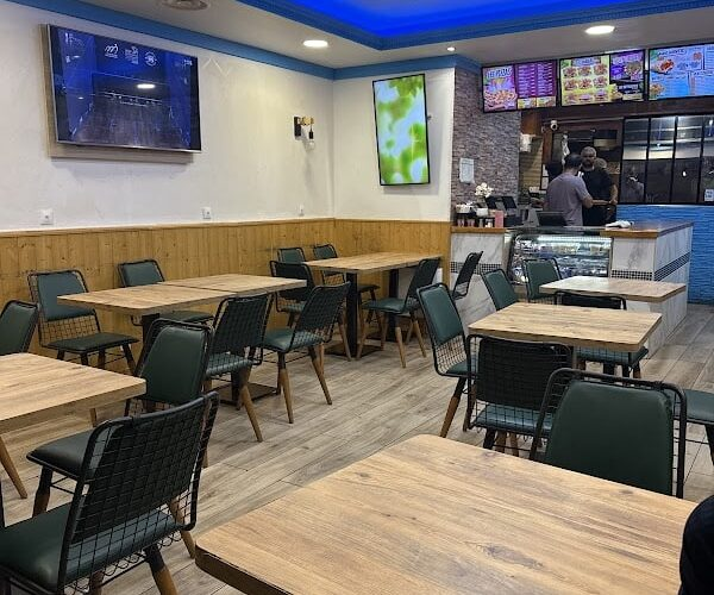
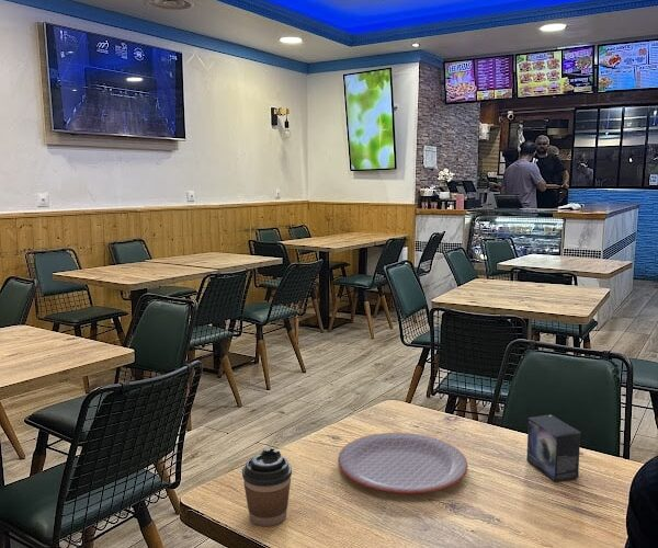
+ small box [525,413,582,482]
+ plate [337,432,469,494]
+ coffee cup [241,447,293,527]
